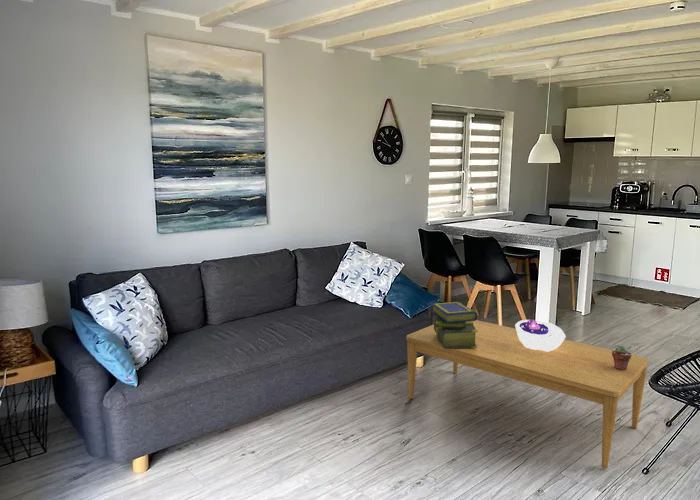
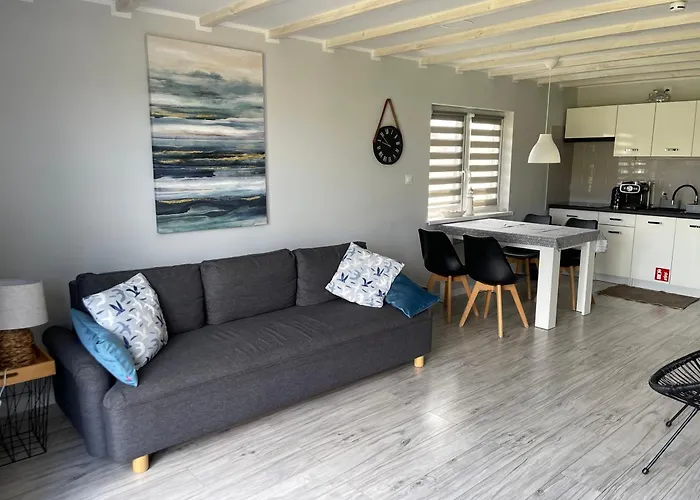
- coffee table [406,319,650,470]
- decorative bowl [514,319,567,351]
- potted succulent [612,345,632,370]
- stack of books [430,301,478,349]
